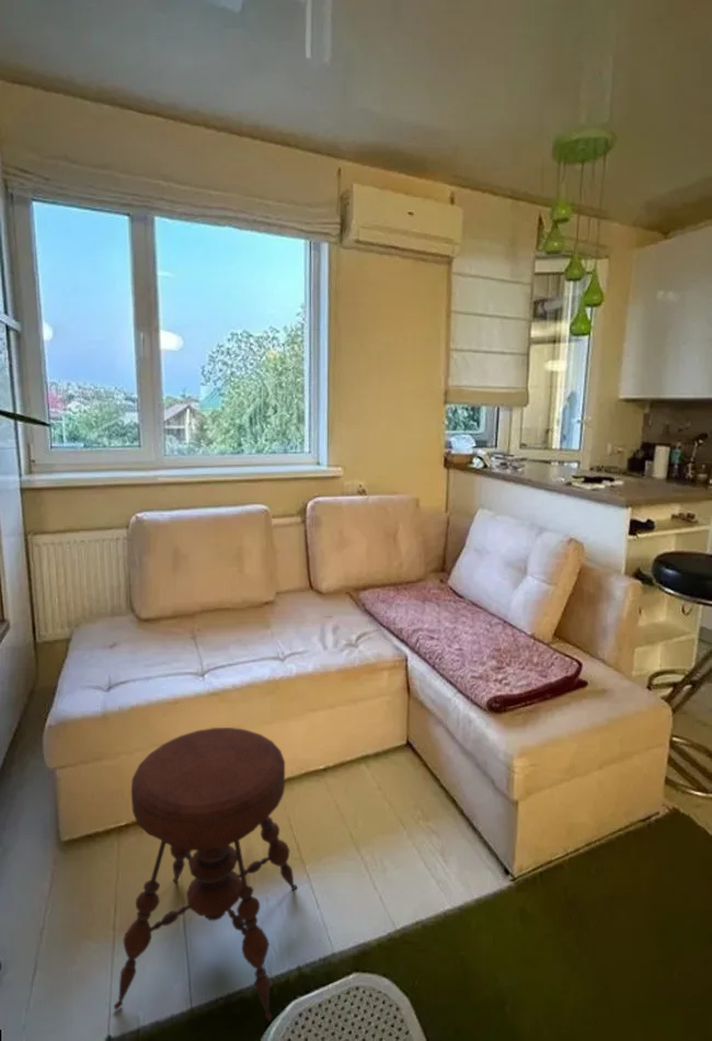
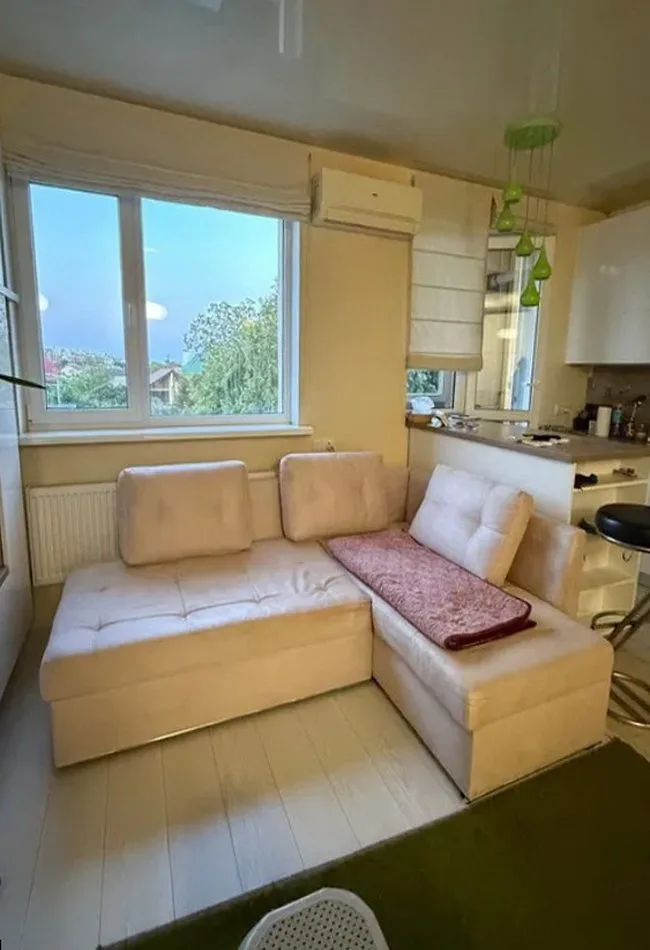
- stool [113,727,298,1022]
